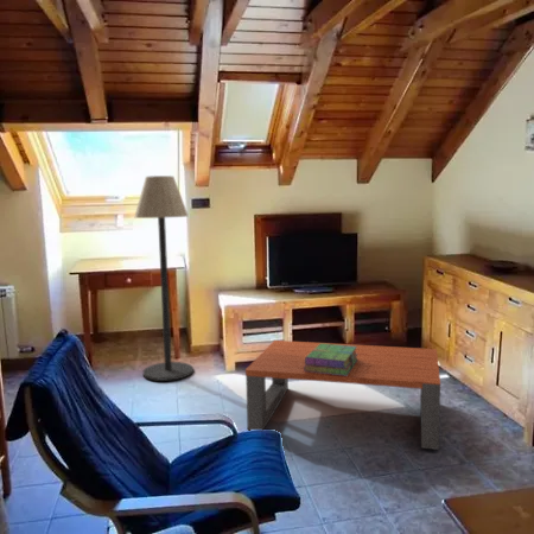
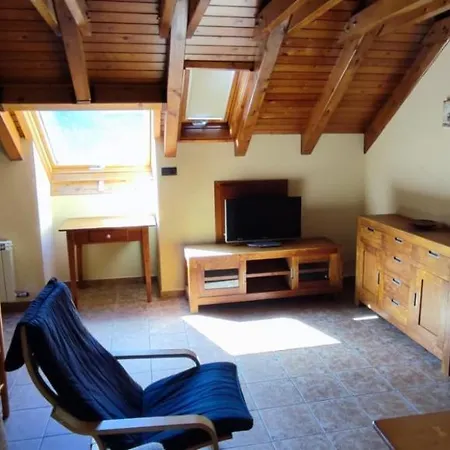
- coffee table [244,339,441,451]
- floor lamp [133,174,195,382]
- stack of books [304,343,358,376]
